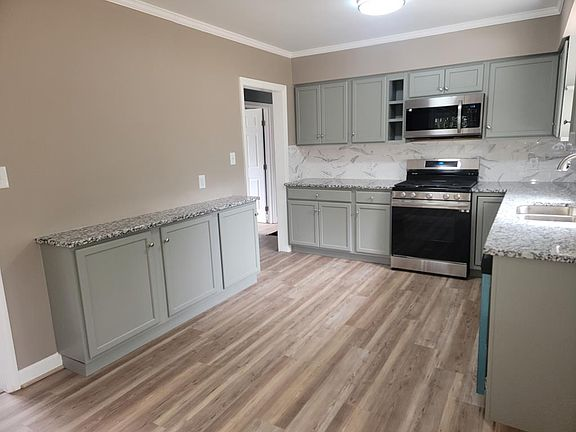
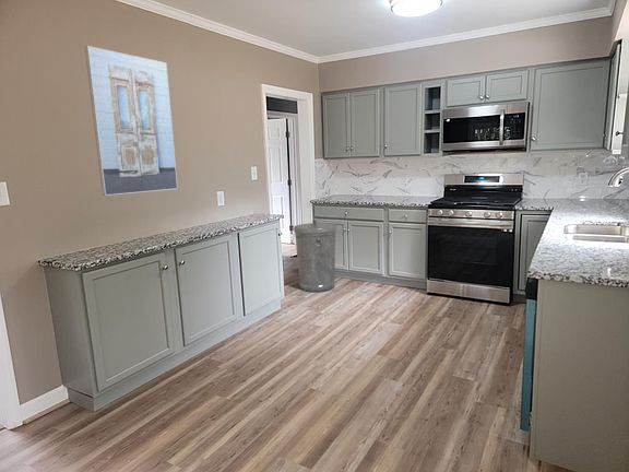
+ trash can [293,219,337,293]
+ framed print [84,45,179,197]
